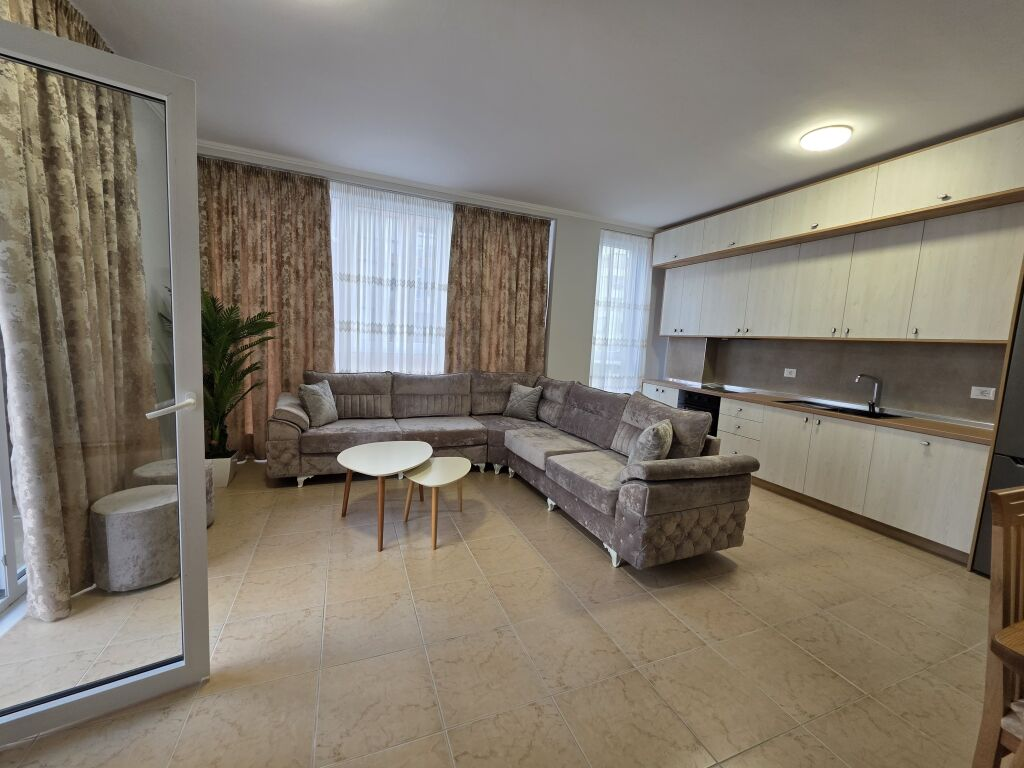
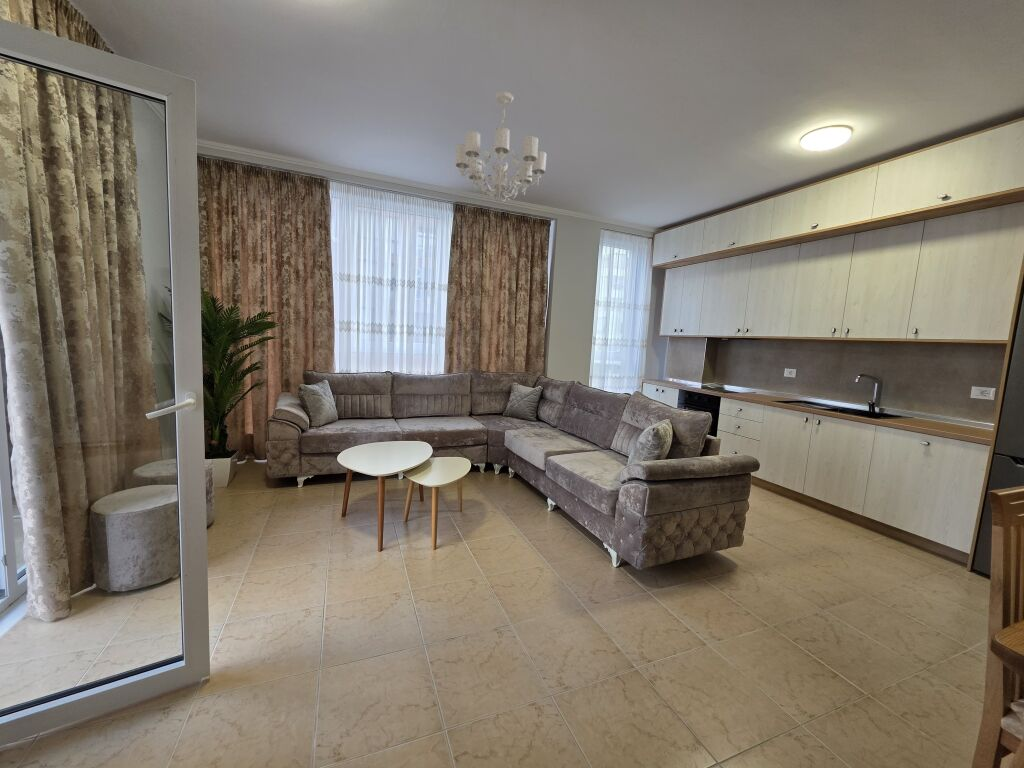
+ chandelier [454,91,548,202]
